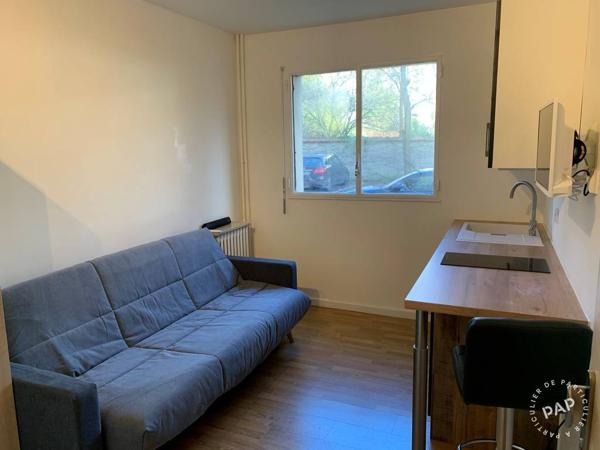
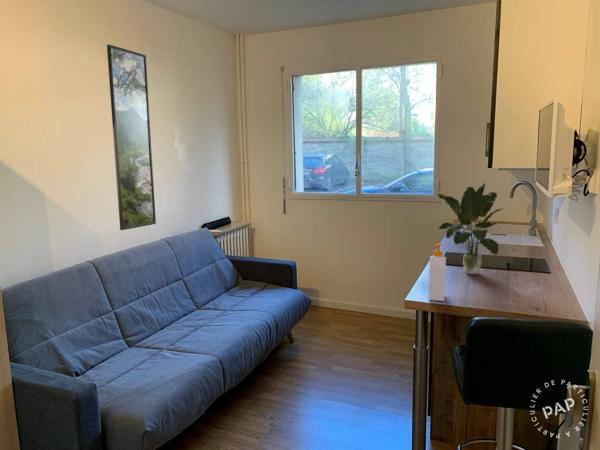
+ potted plant [436,182,504,275]
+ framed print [106,44,157,231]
+ soap bottle [427,243,449,302]
